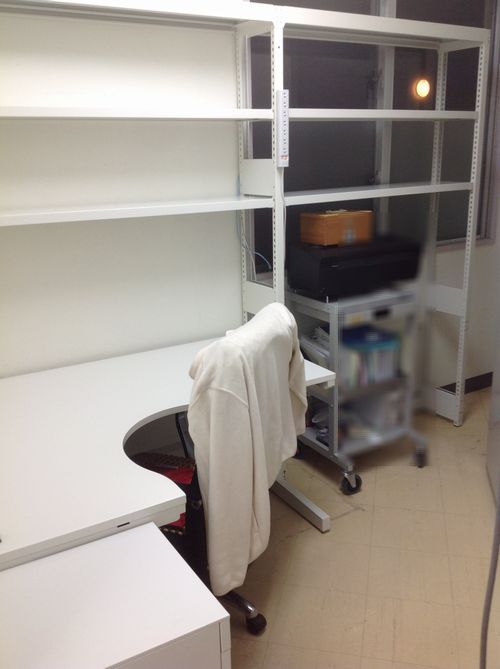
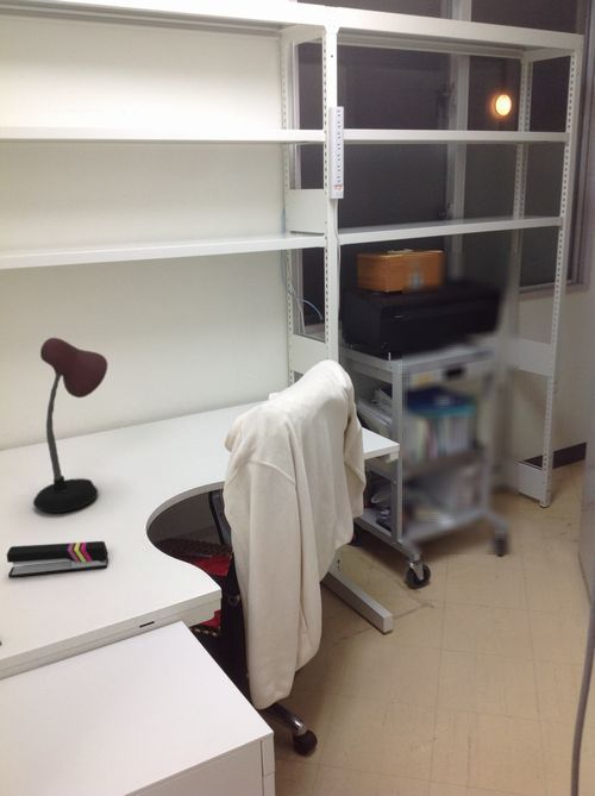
+ stapler [6,540,109,579]
+ desk lamp [32,337,108,514]
